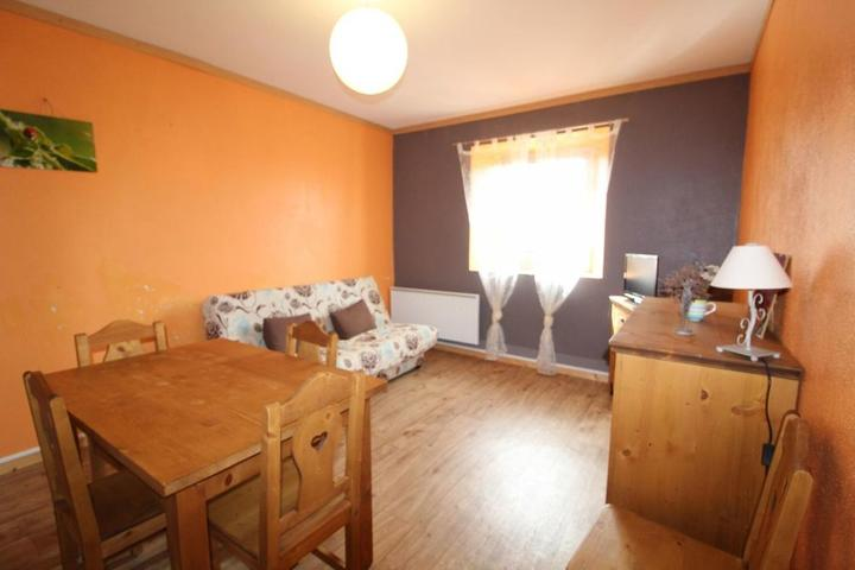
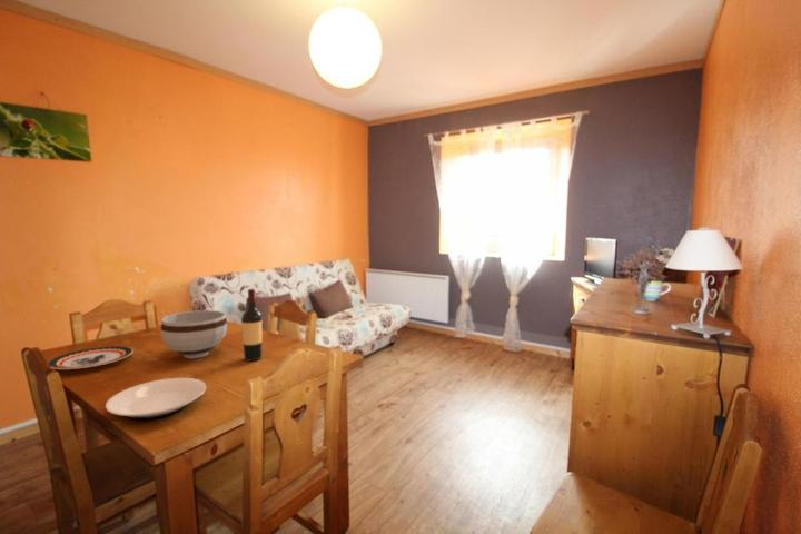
+ bowl [160,309,228,359]
+ plate [47,345,135,370]
+ plate [105,377,207,421]
+ wine bottle [240,288,263,362]
